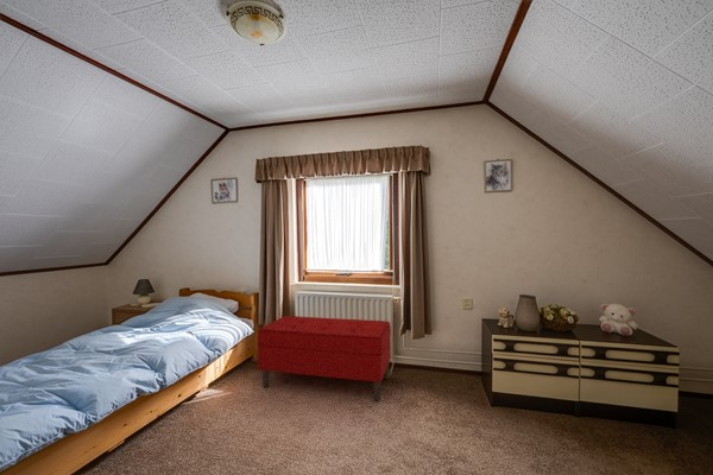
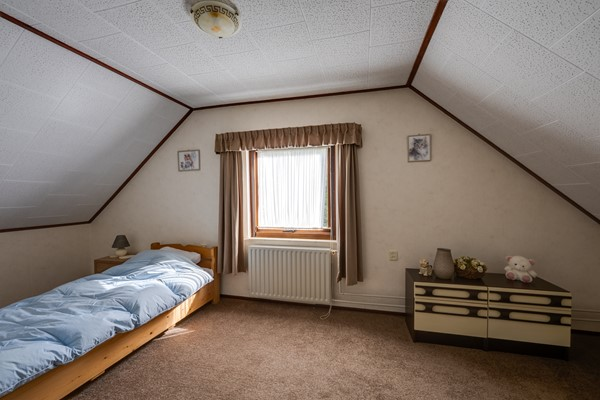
- bench [257,315,392,403]
